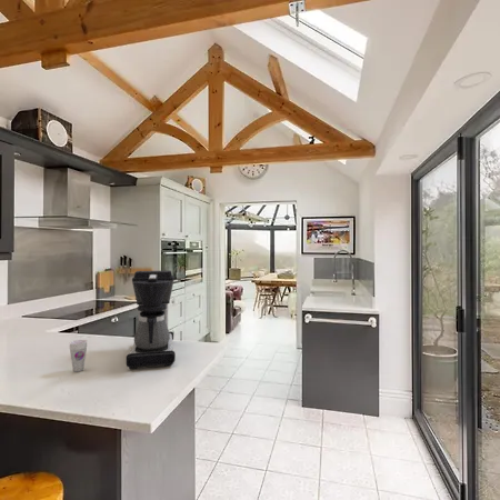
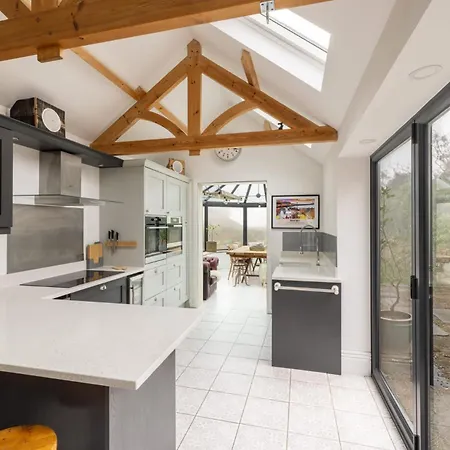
- coffee maker [126,270,177,370]
- cup [69,339,88,372]
